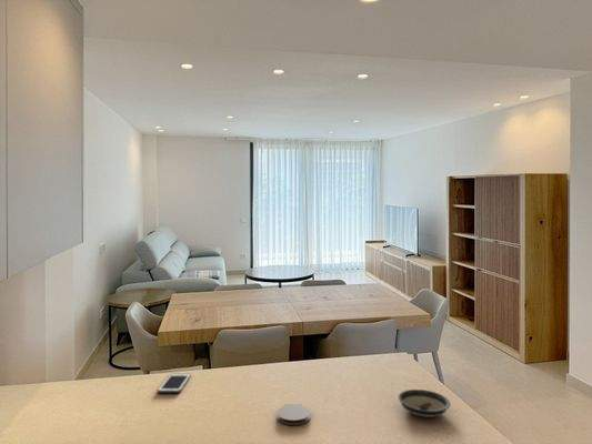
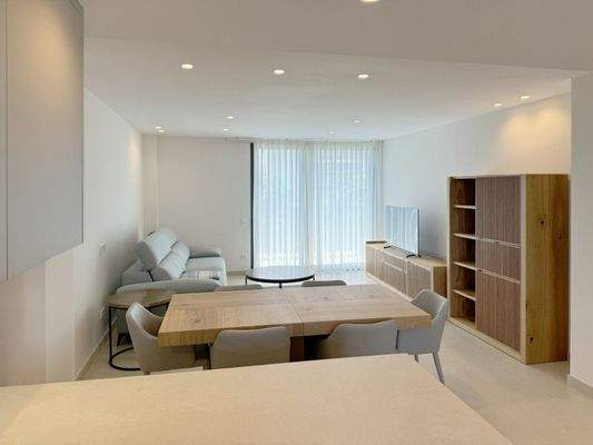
- coaster [275,403,312,426]
- cell phone [157,373,192,394]
- saucer [398,389,451,418]
